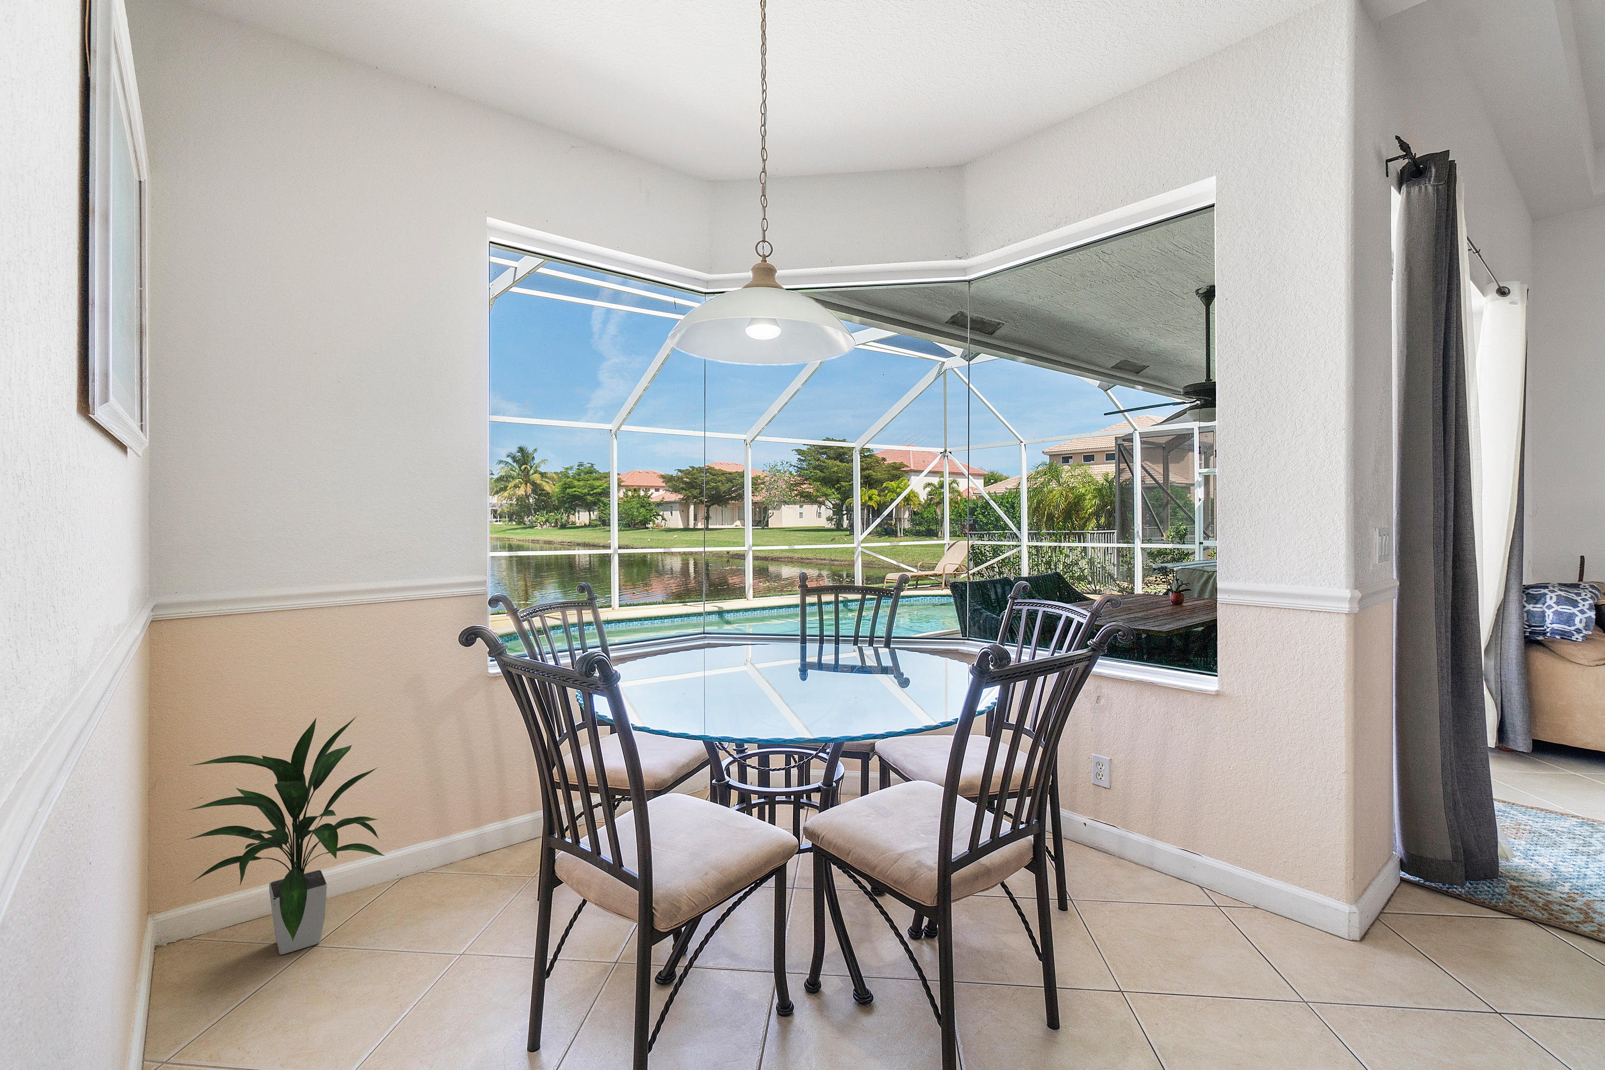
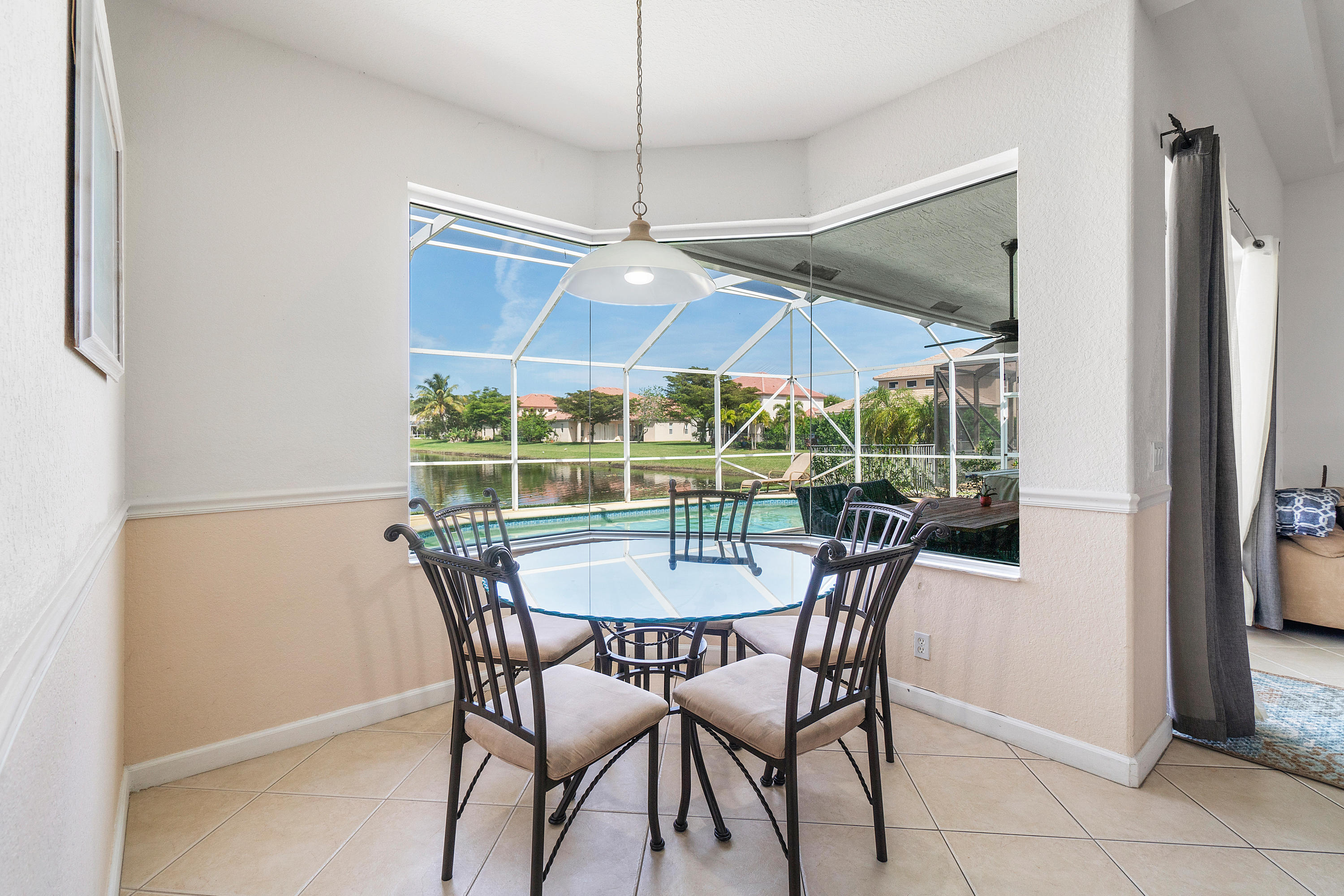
- indoor plant [184,715,386,955]
